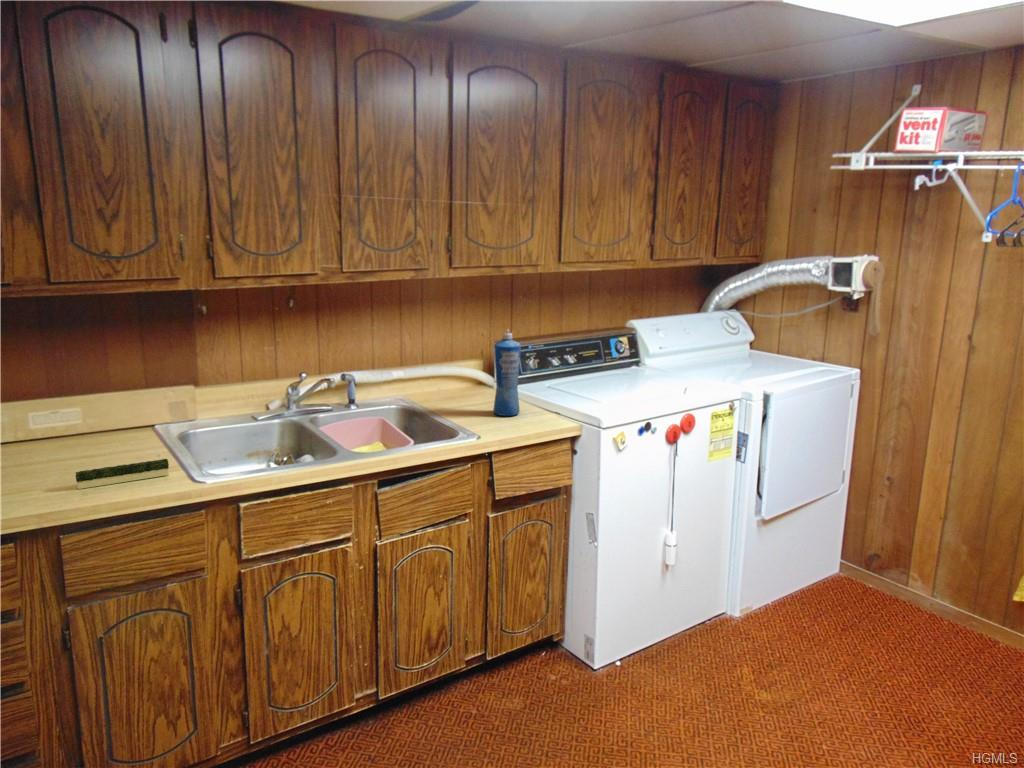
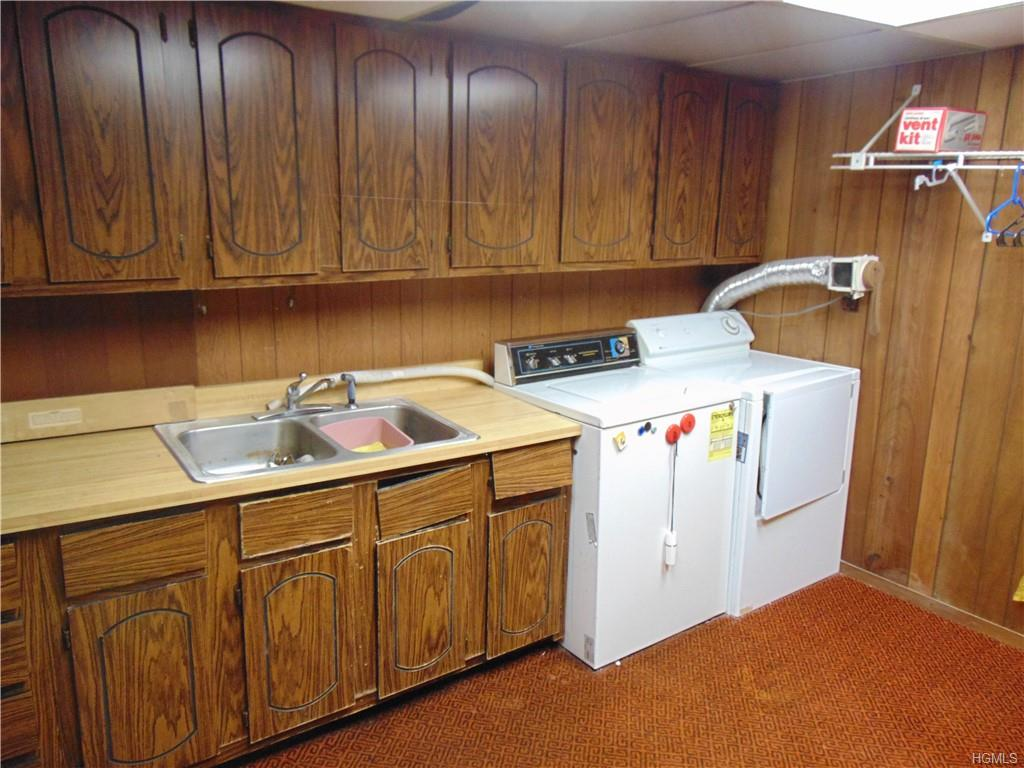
- squeeze bottle [492,328,522,417]
- hedge [75,458,170,490]
